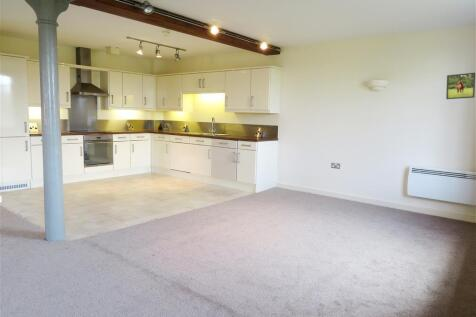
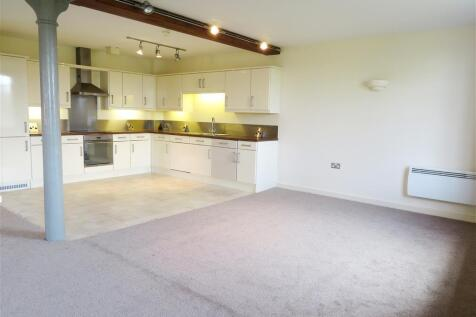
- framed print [445,72,476,100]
